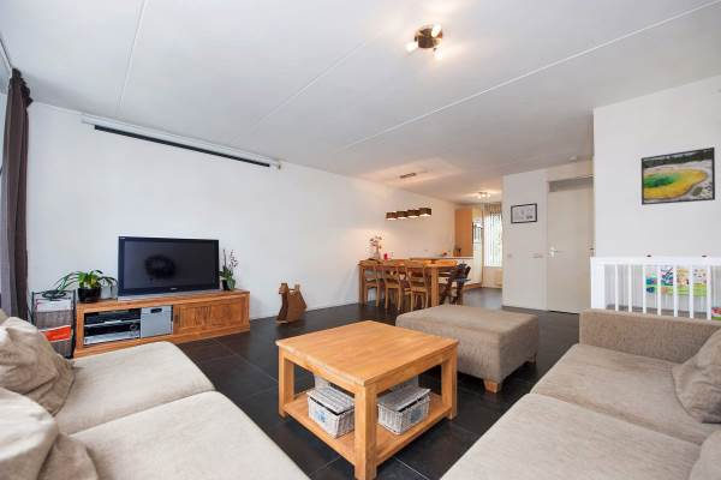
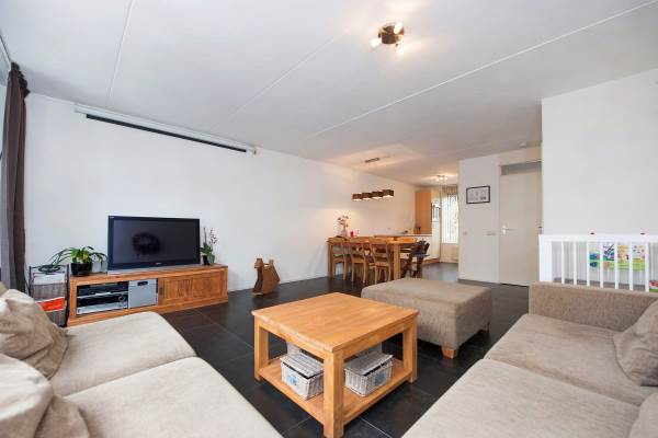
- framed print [640,146,716,206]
